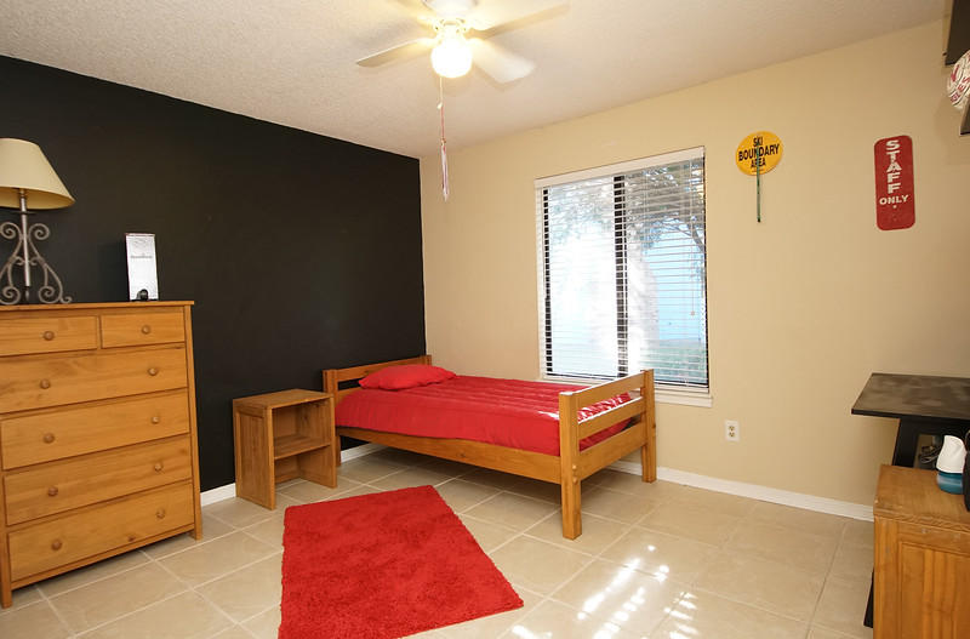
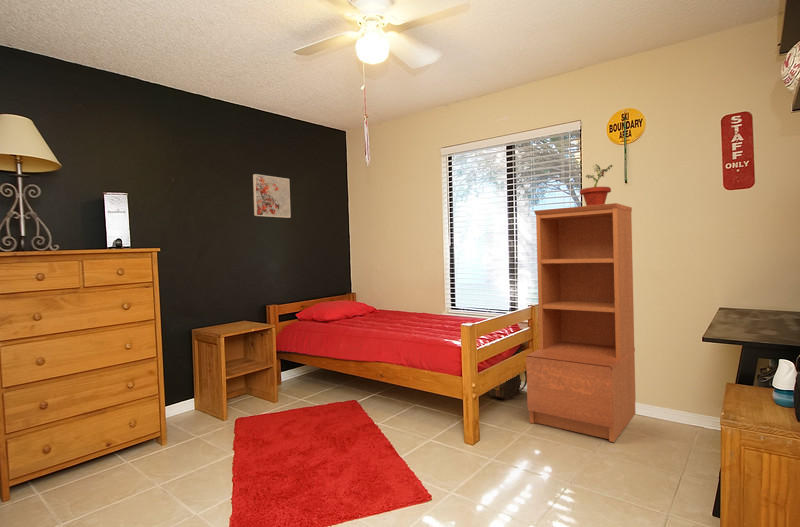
+ potted plant [579,163,614,206]
+ bookshelf [525,202,637,443]
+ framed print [252,173,291,219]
+ backpack [488,370,527,401]
